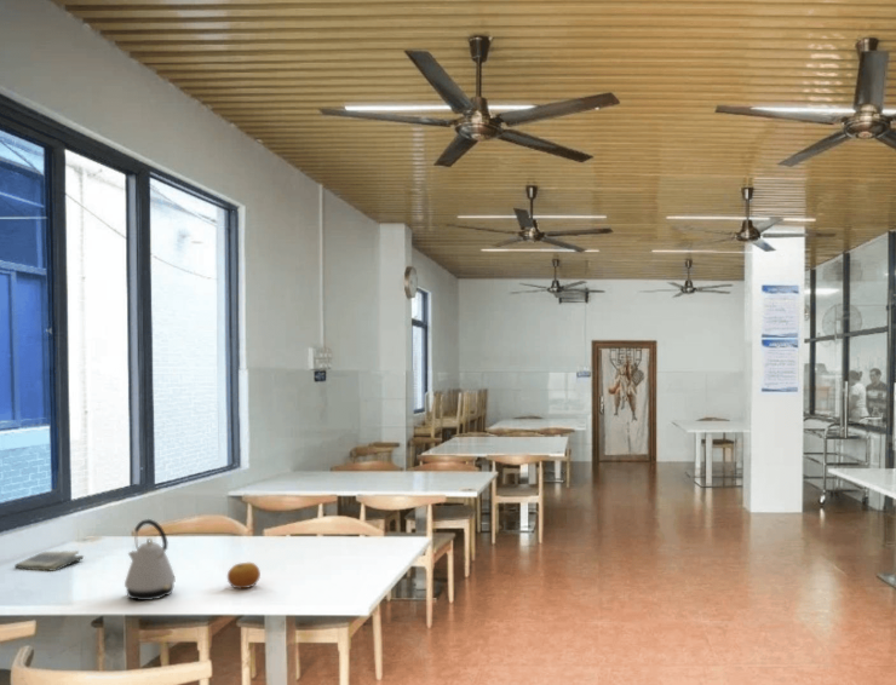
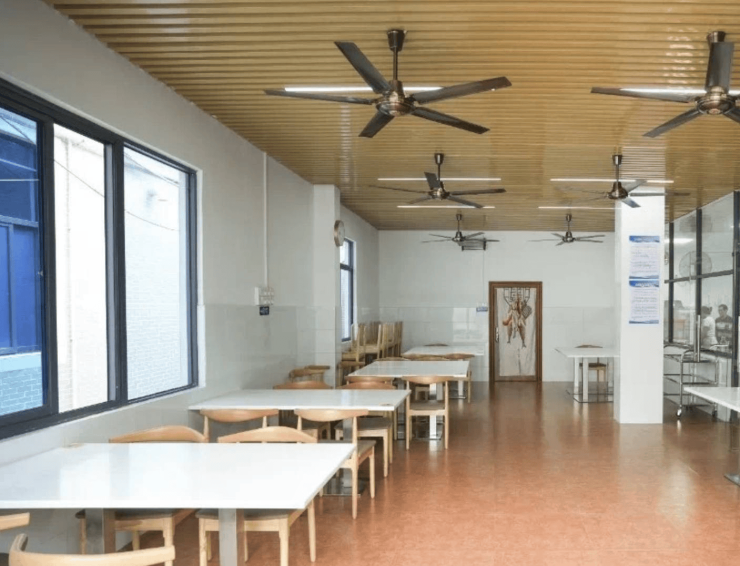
- fruit [226,562,262,589]
- dish towel [13,549,85,572]
- kettle [124,518,177,601]
